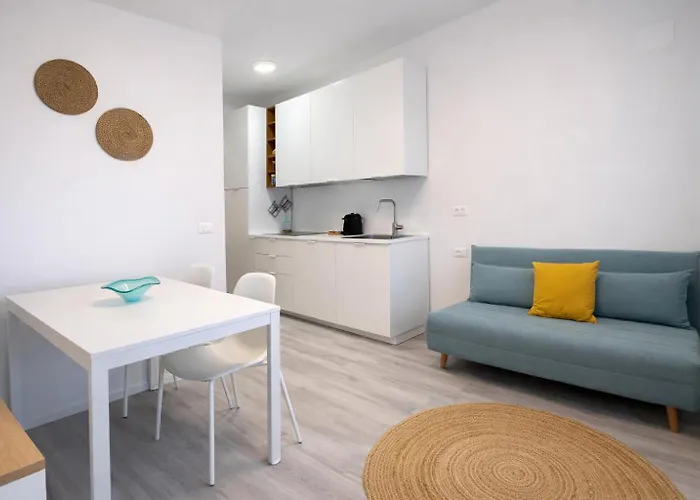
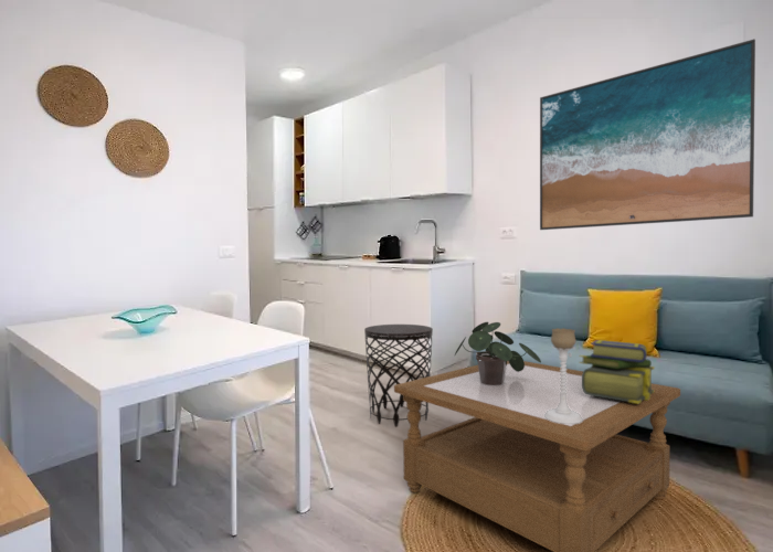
+ candle holder [544,327,583,424]
+ potted plant [454,321,542,385]
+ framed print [539,38,756,231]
+ stack of books [578,339,656,404]
+ side table [363,323,434,428]
+ coffee table [393,360,681,552]
